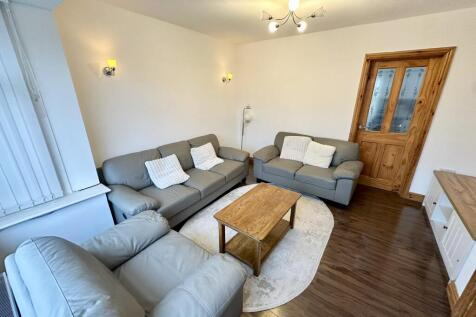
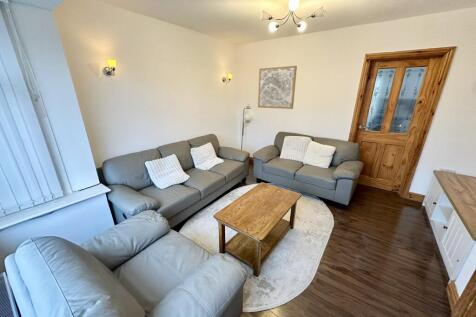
+ wall art [257,65,298,110]
